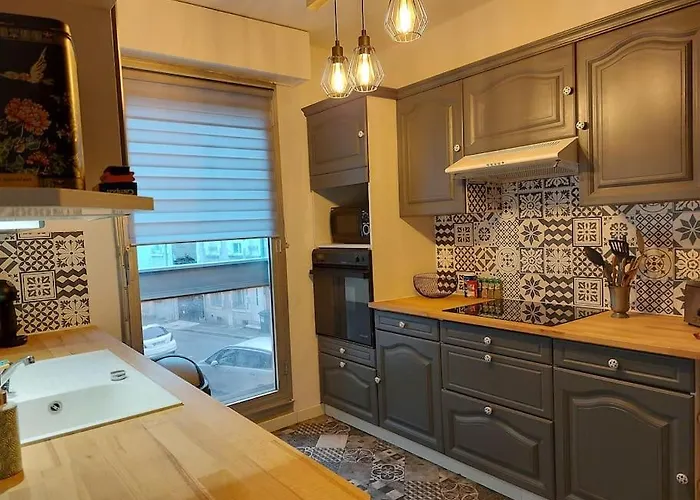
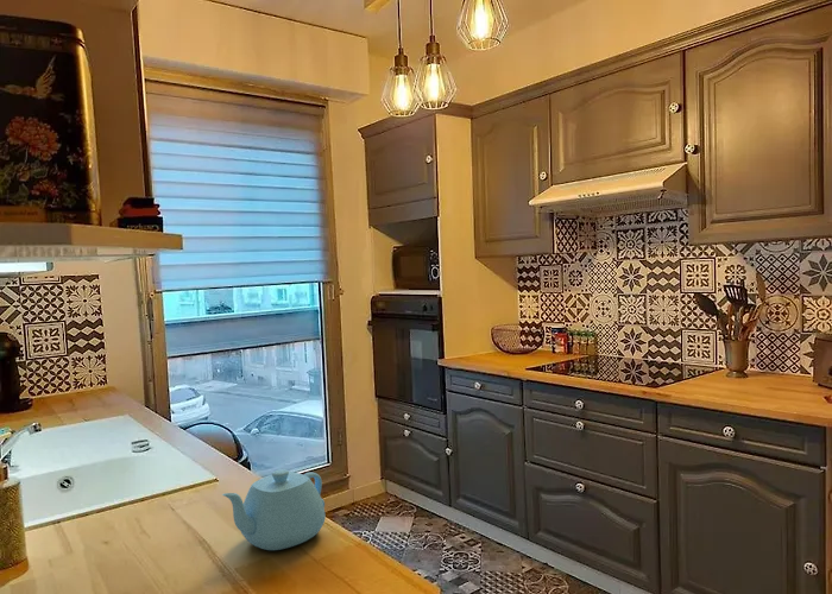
+ teapot [221,468,327,551]
